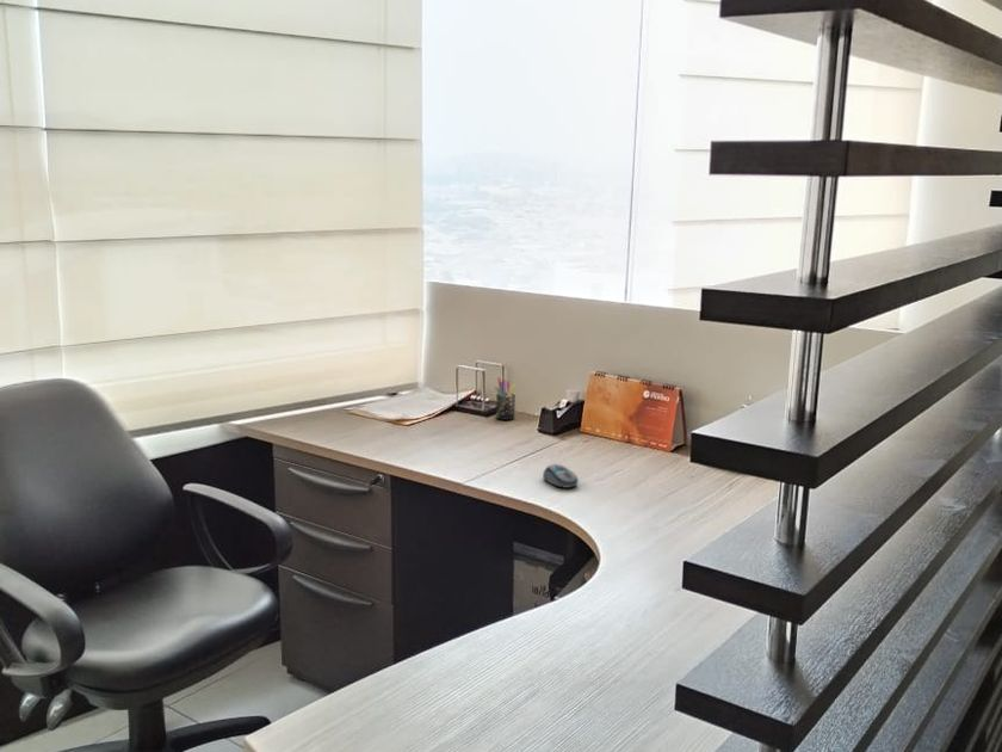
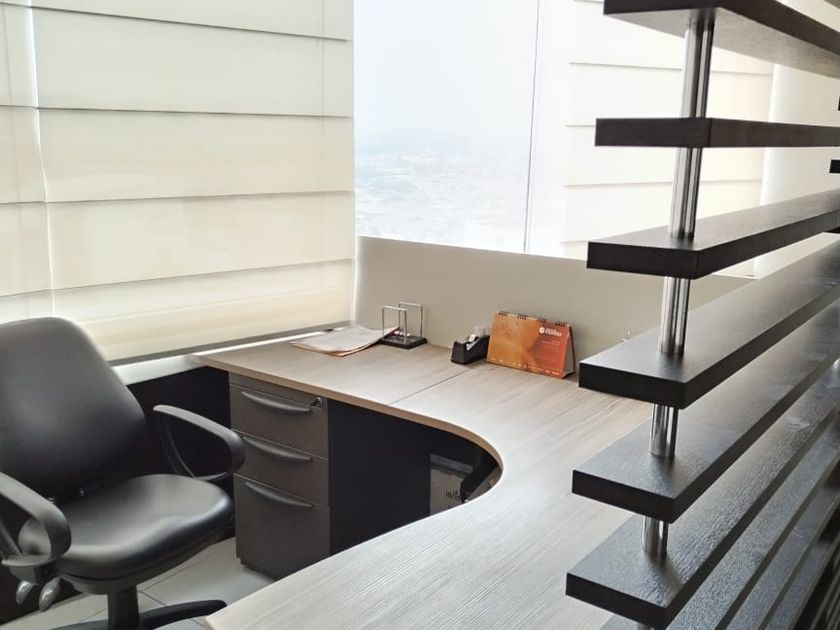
- pen holder [494,376,517,421]
- computer mouse [542,463,580,489]
